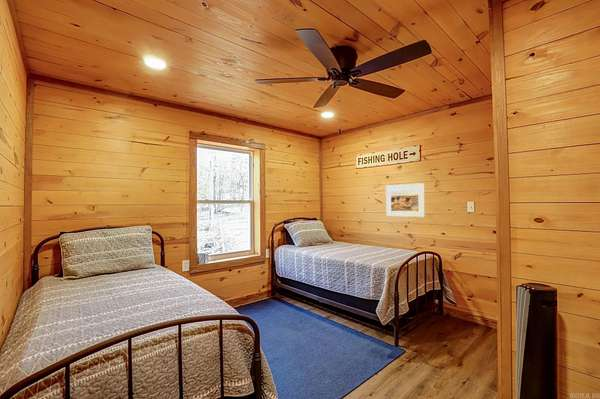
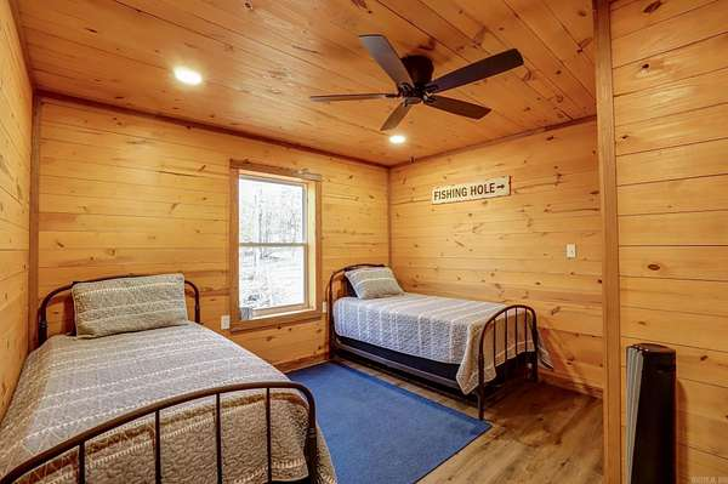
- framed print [385,182,426,218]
